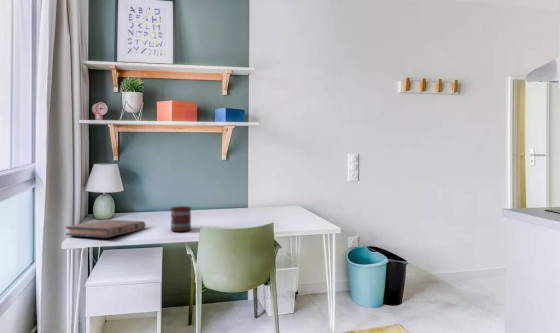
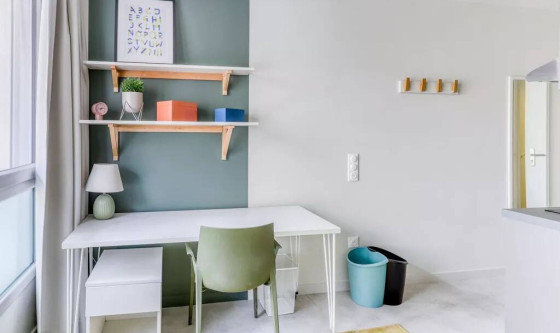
- mug [170,205,192,232]
- book [65,219,146,239]
